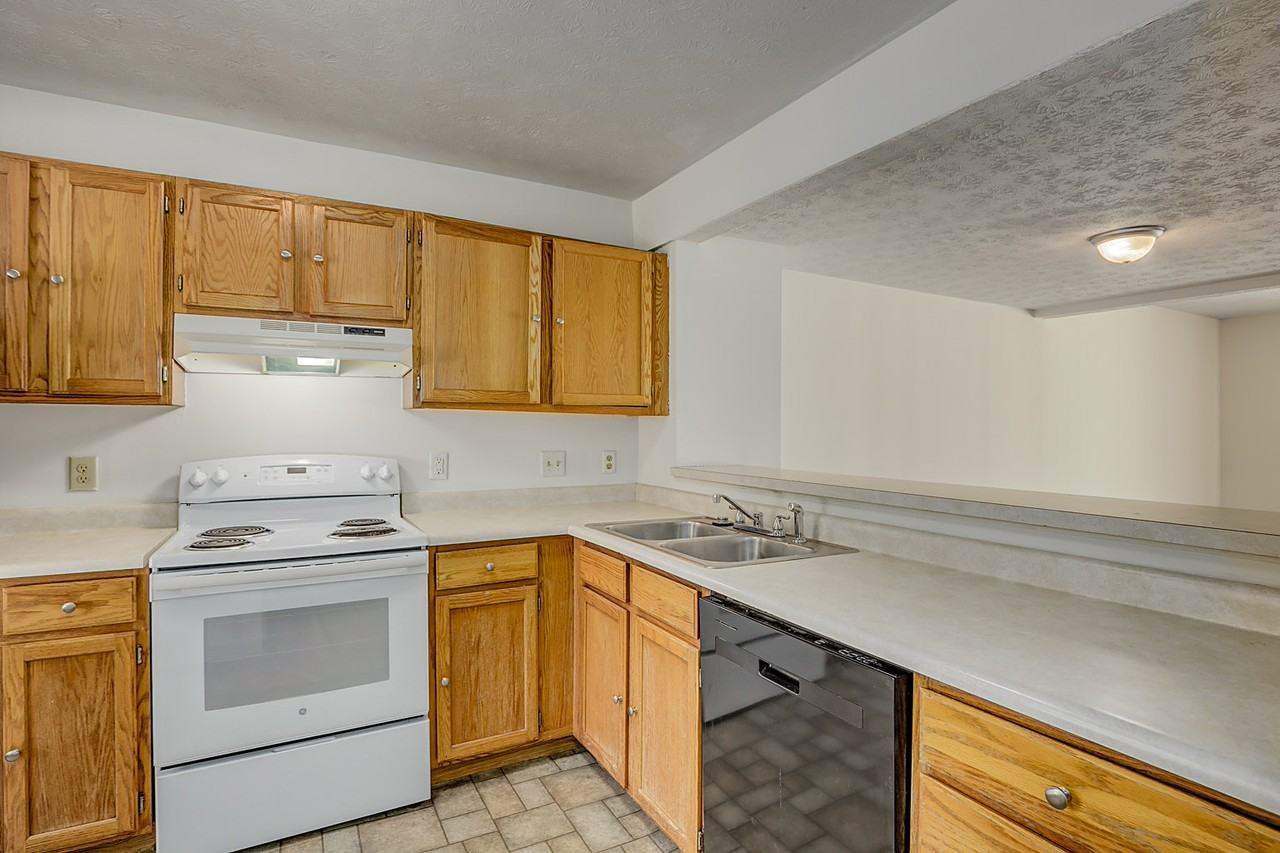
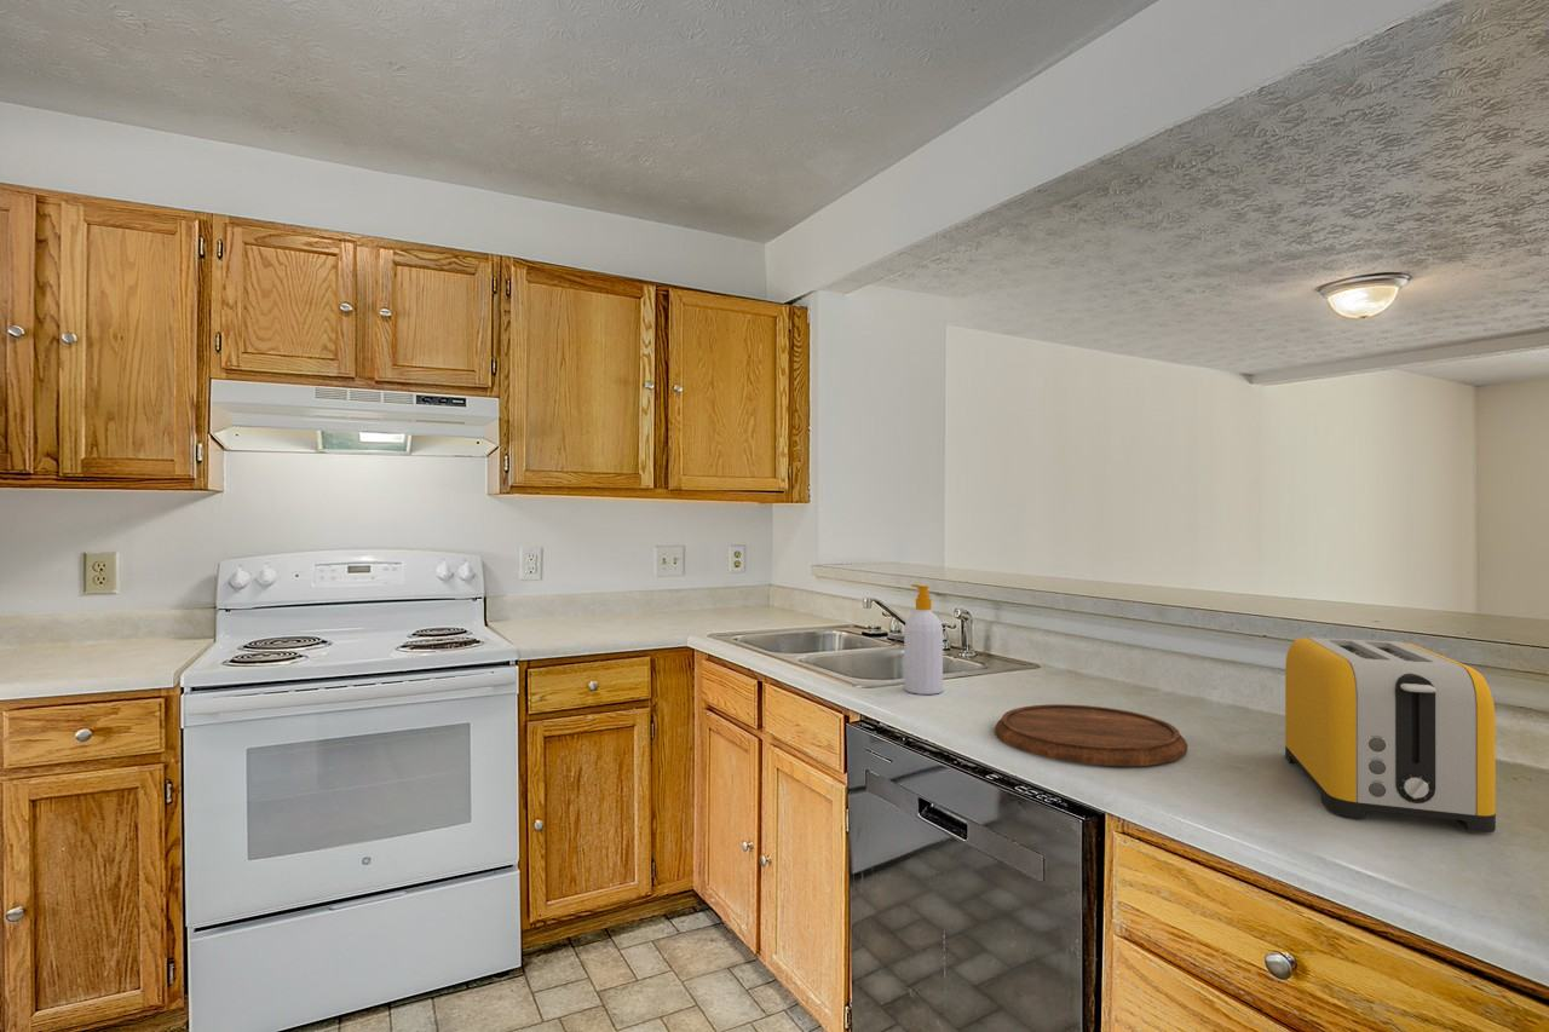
+ toaster [1284,636,1497,834]
+ soap bottle [903,583,944,696]
+ cutting board [994,703,1188,767]
